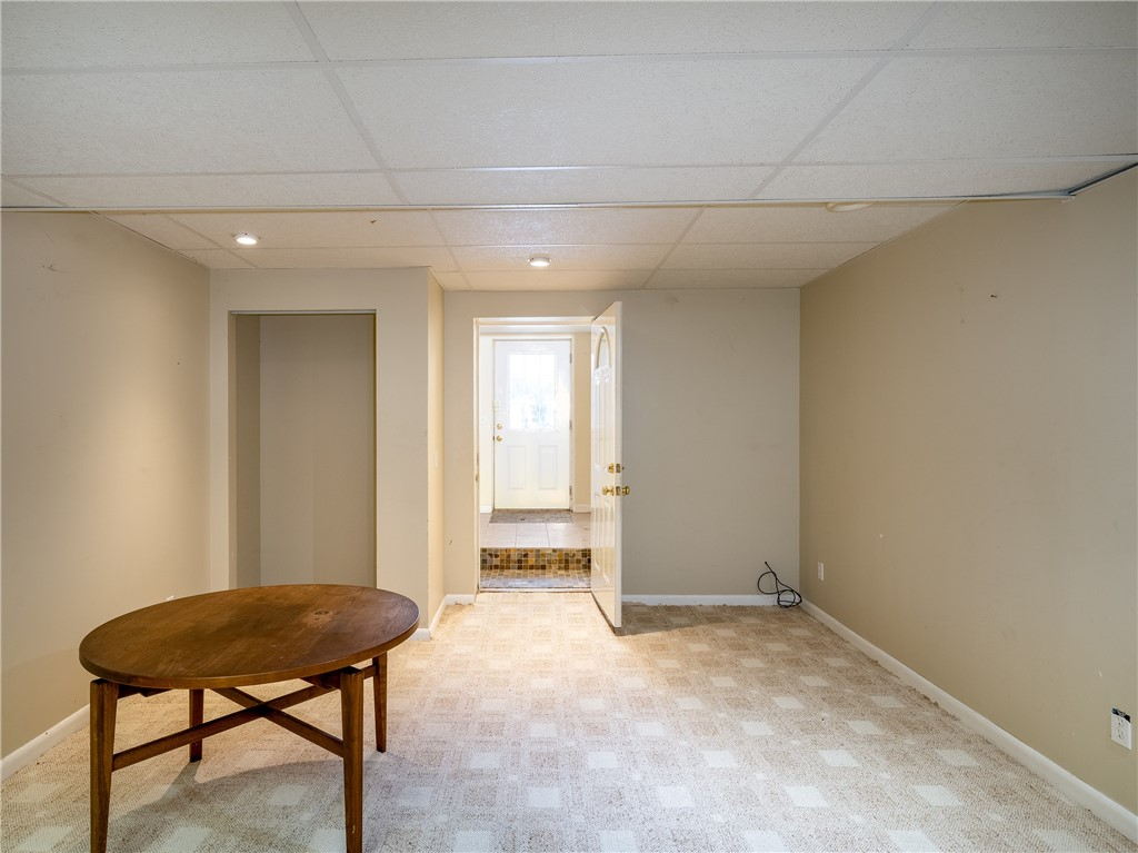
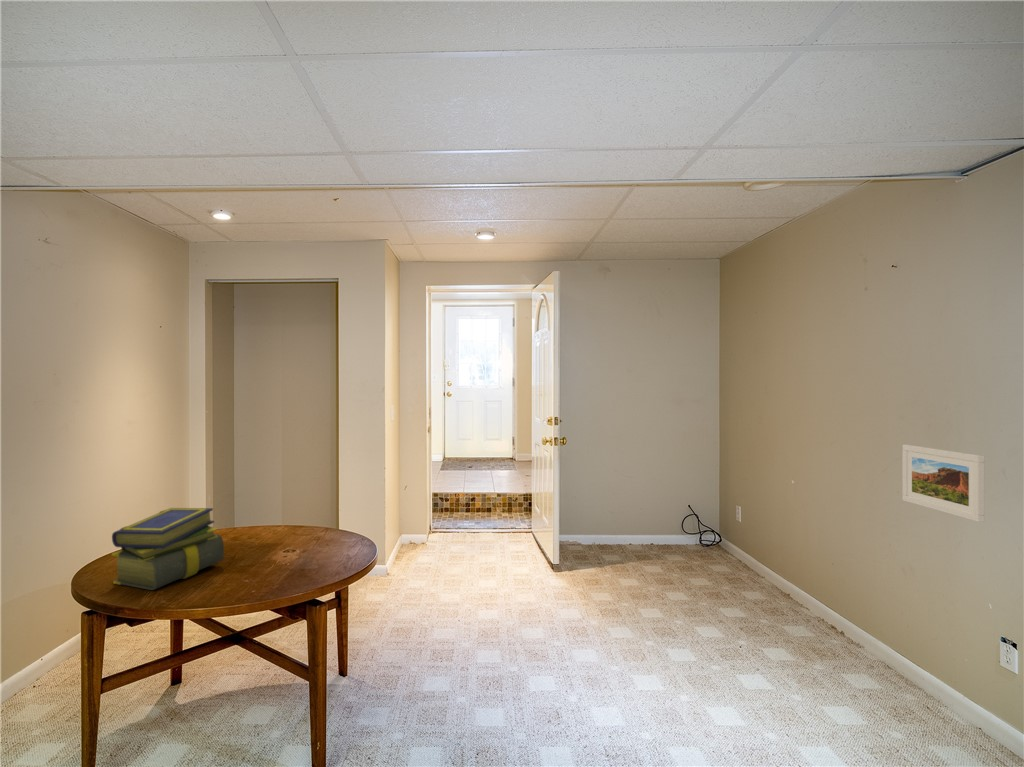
+ stack of books [111,507,225,591]
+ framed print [901,444,985,523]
